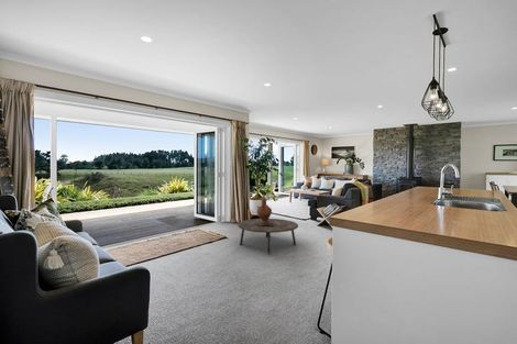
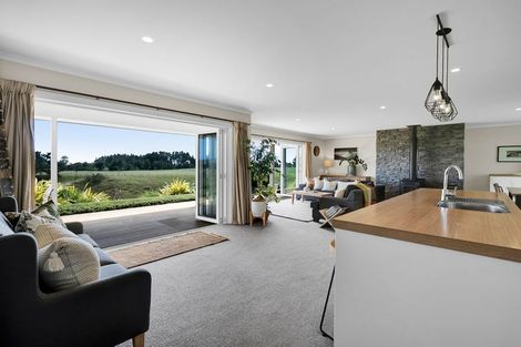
- lidded ewer [255,195,274,226]
- coffee table [237,218,299,255]
